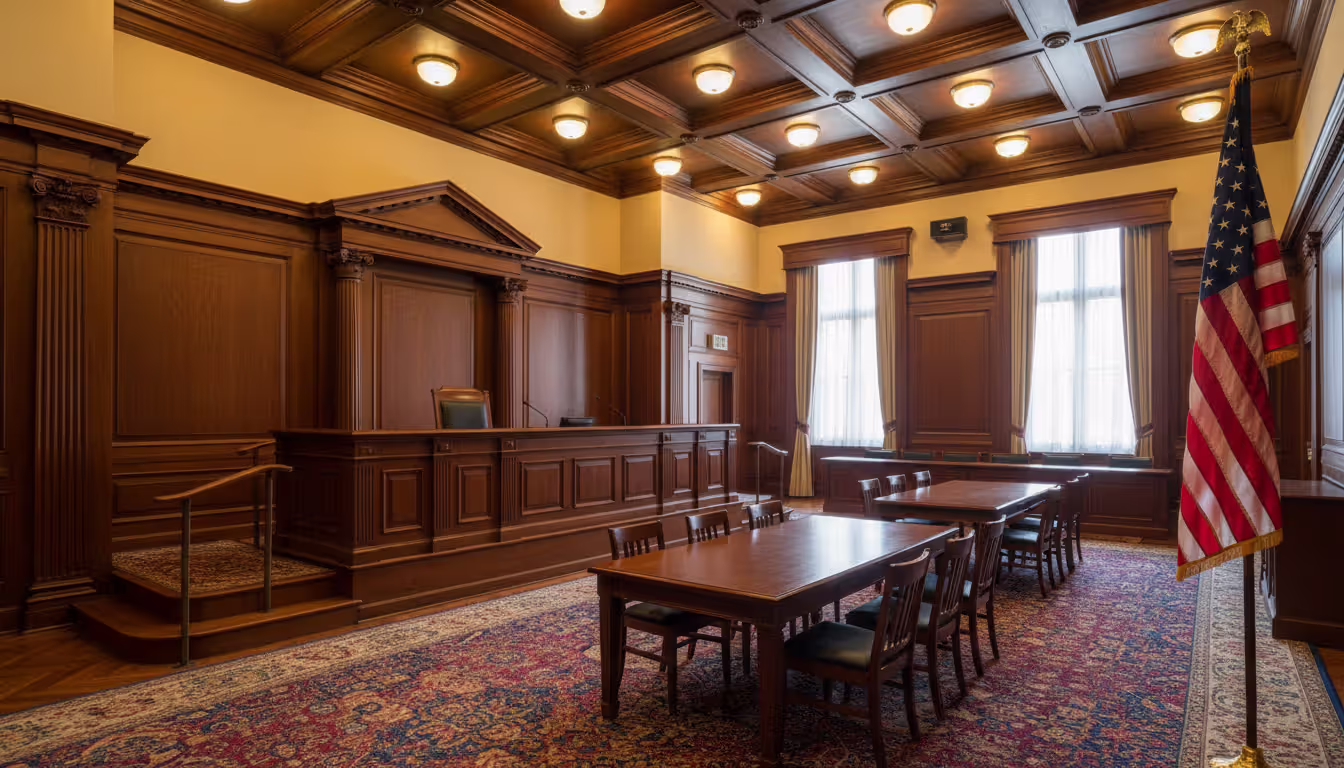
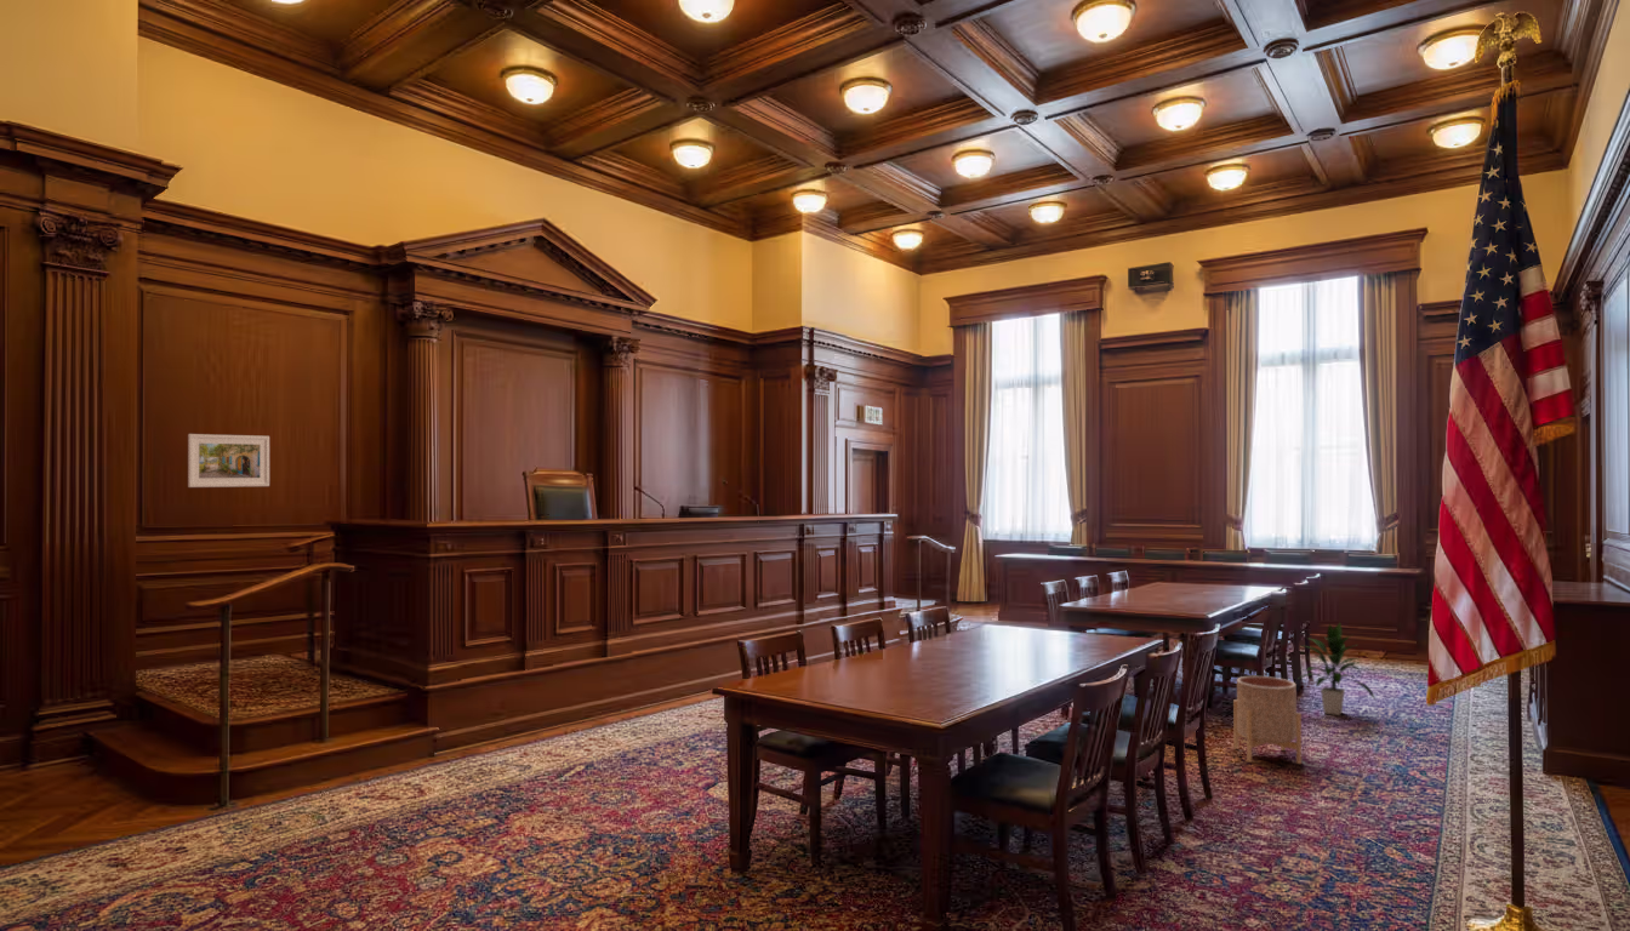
+ indoor plant [1298,622,1377,716]
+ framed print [187,433,270,489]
+ planter [1232,675,1303,765]
